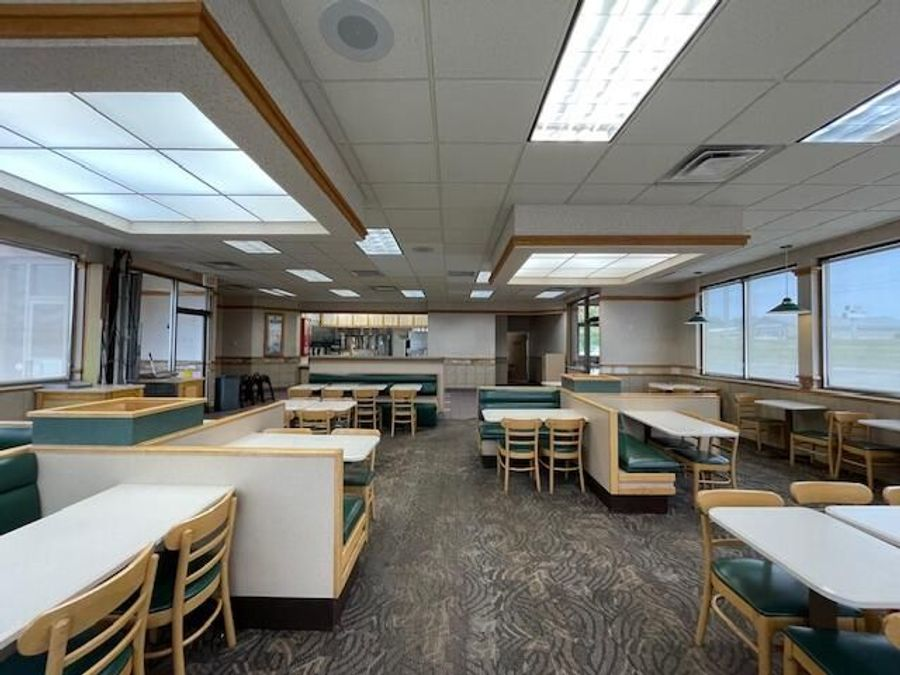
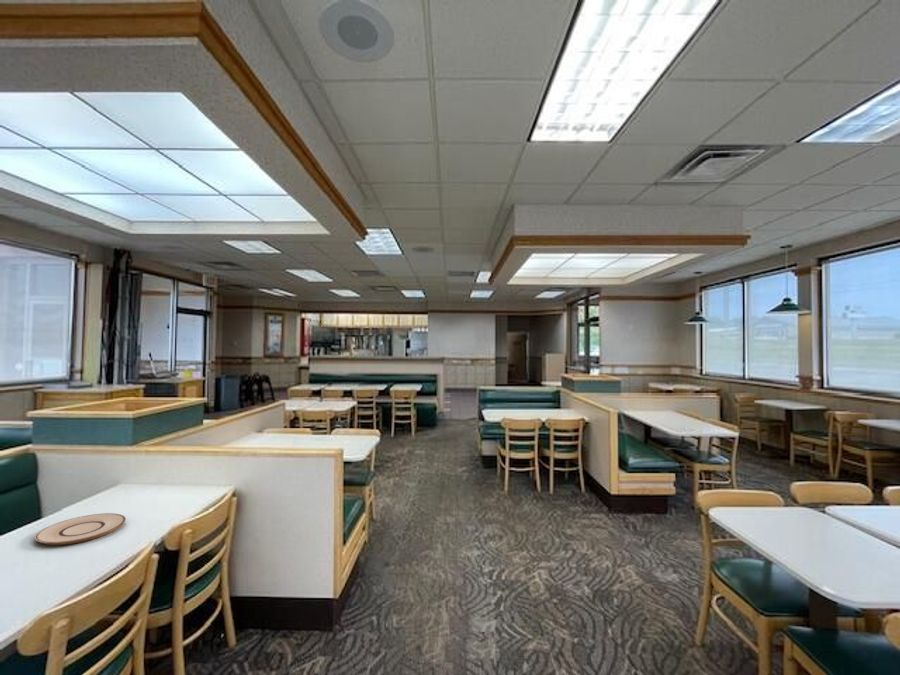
+ plate [34,512,127,546]
